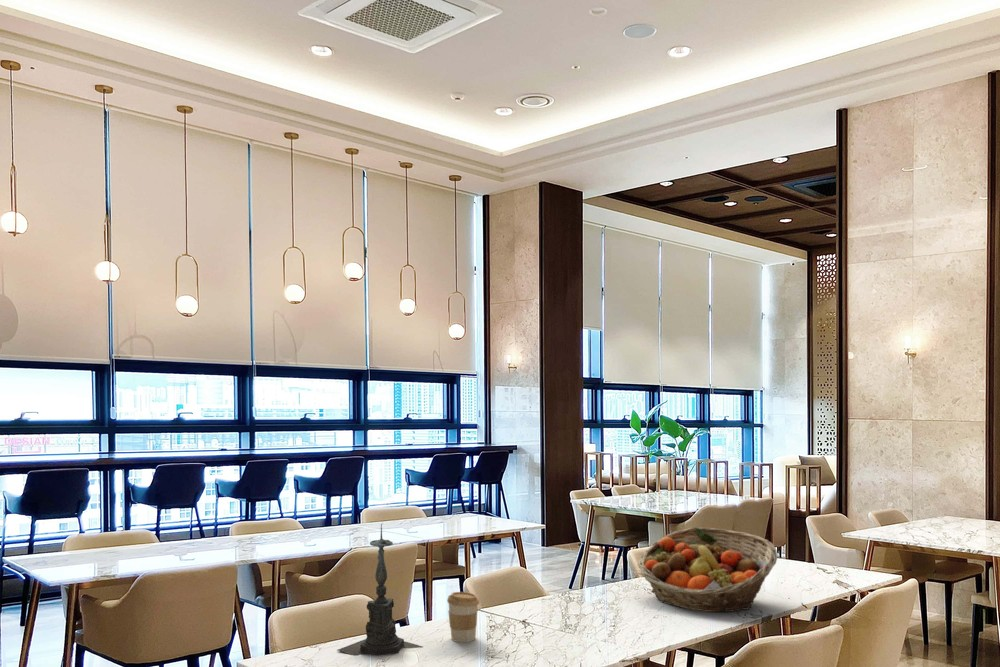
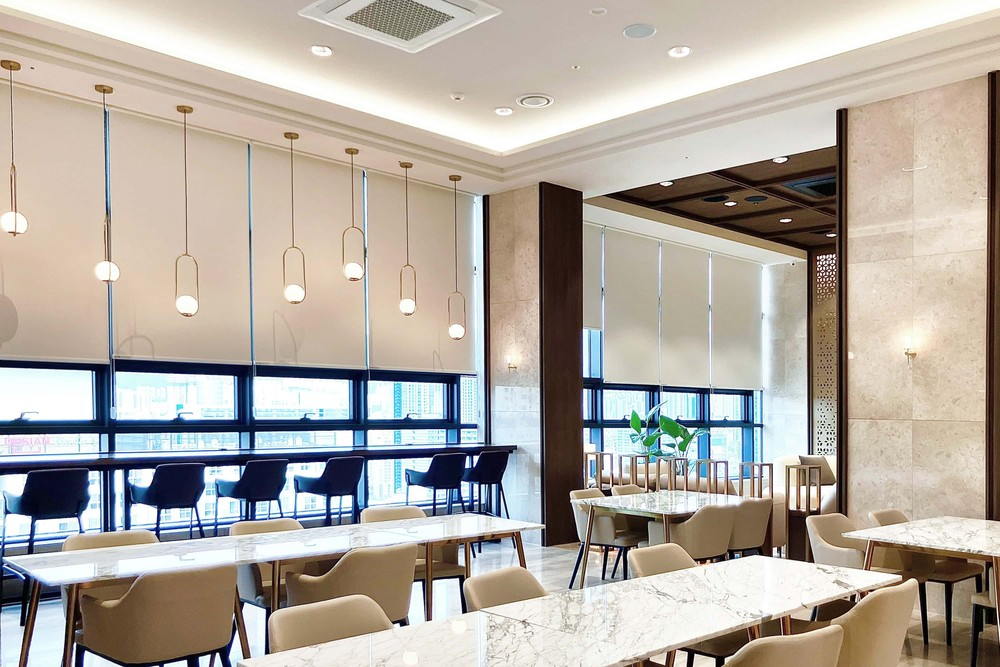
- fruit basket [637,526,778,613]
- coffee cup [446,591,480,643]
- candle holder [336,523,424,657]
